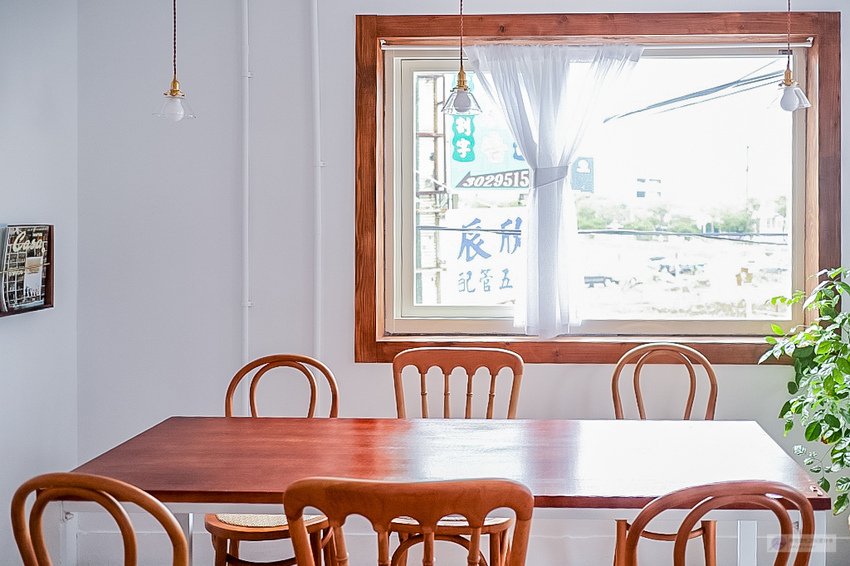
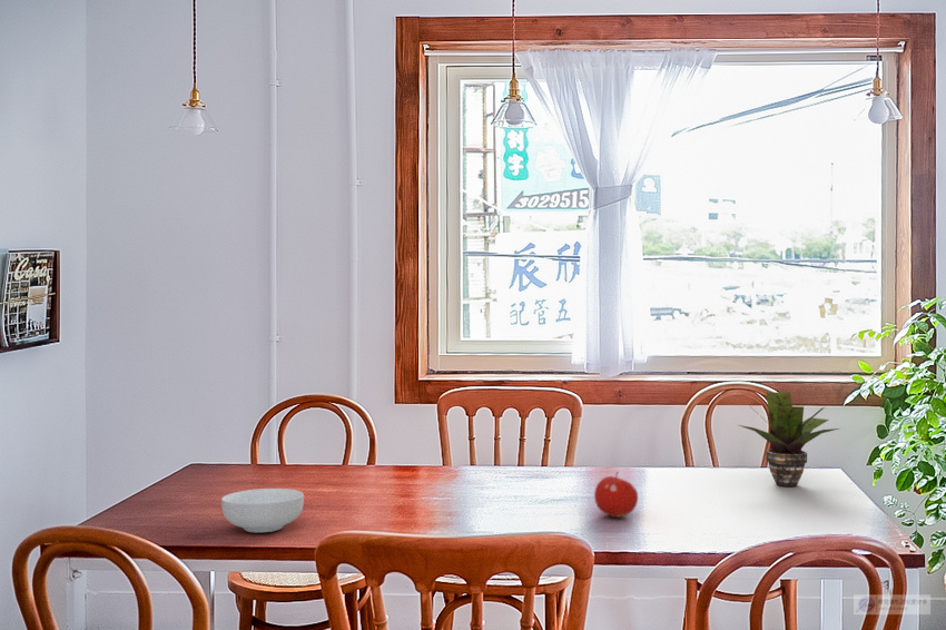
+ cereal bowl [220,488,305,533]
+ fruit [593,471,639,519]
+ potted plant [738,391,840,488]
